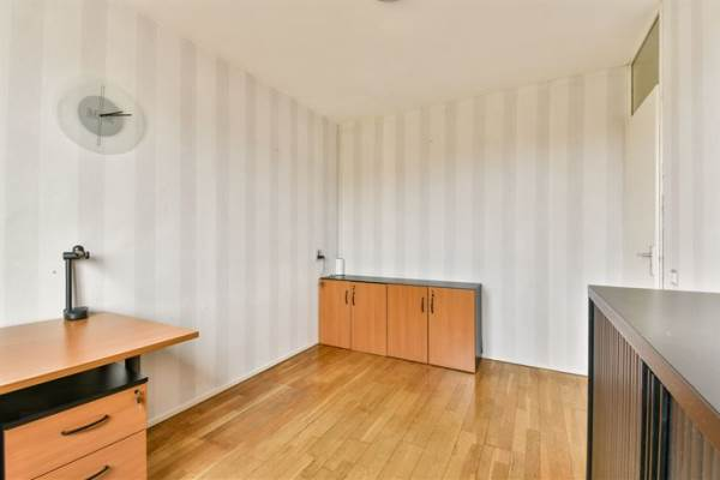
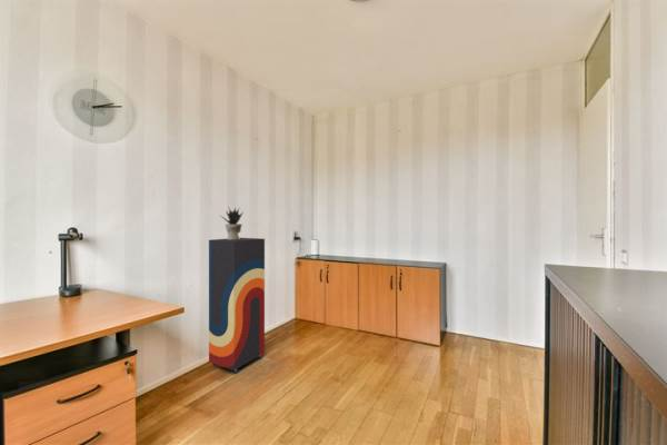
+ potted plant [220,205,245,239]
+ shelving unit [208,237,266,375]
